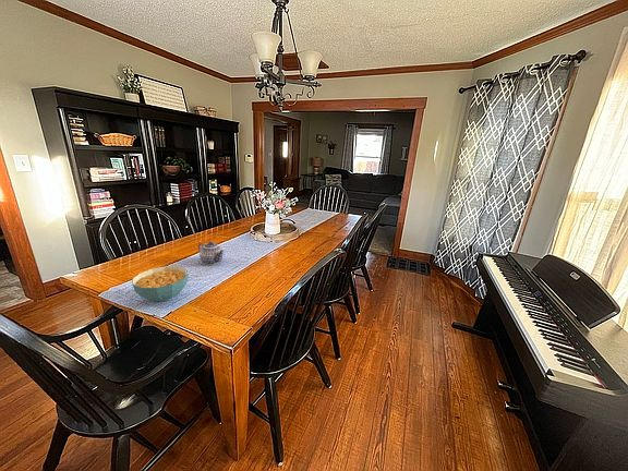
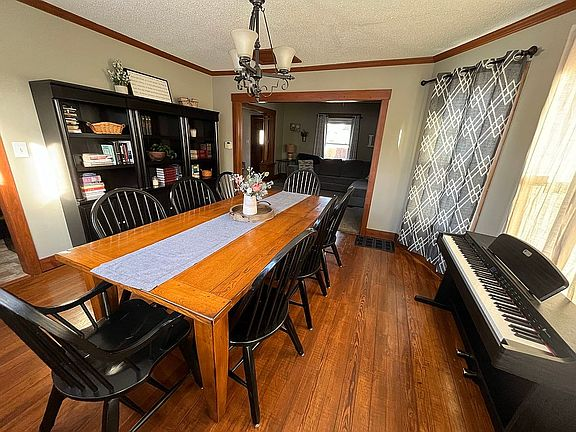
- teapot [197,241,226,266]
- cereal bowl [131,265,190,302]
